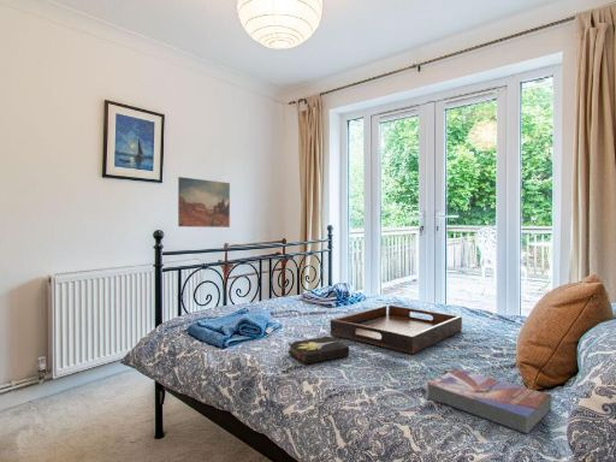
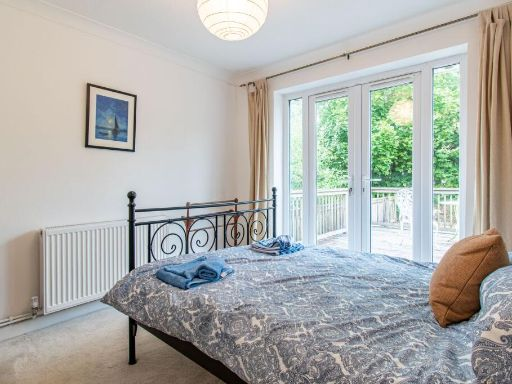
- textbook [426,367,552,436]
- serving tray [330,304,463,355]
- hardback book [286,334,350,366]
- wall art [177,176,231,229]
